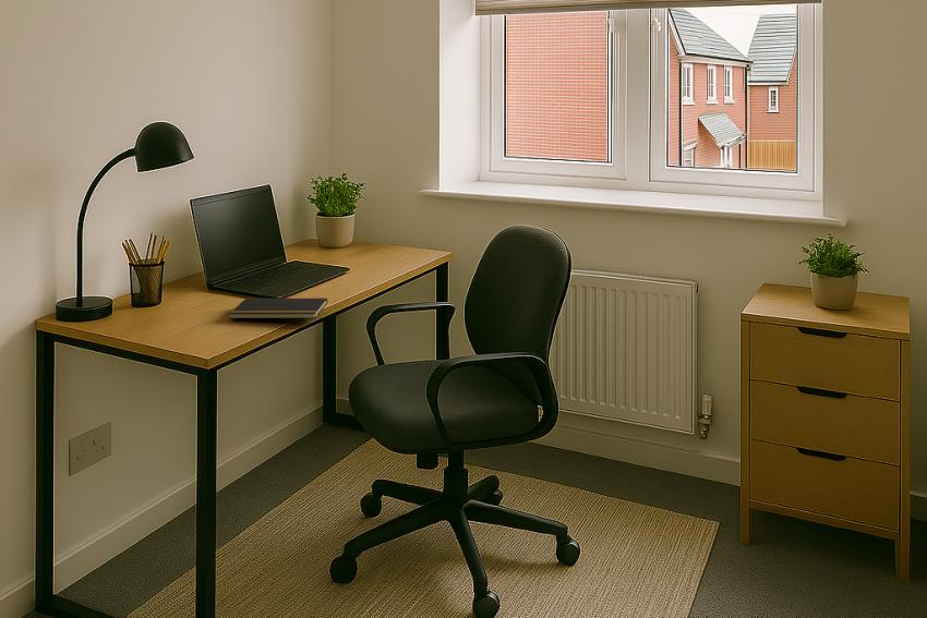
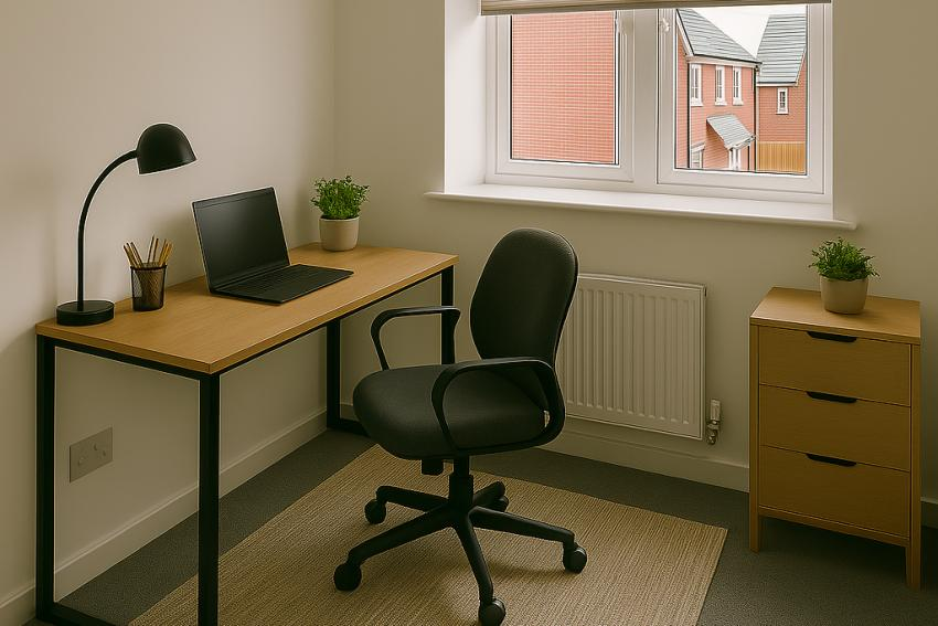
- notepad [228,298,328,319]
